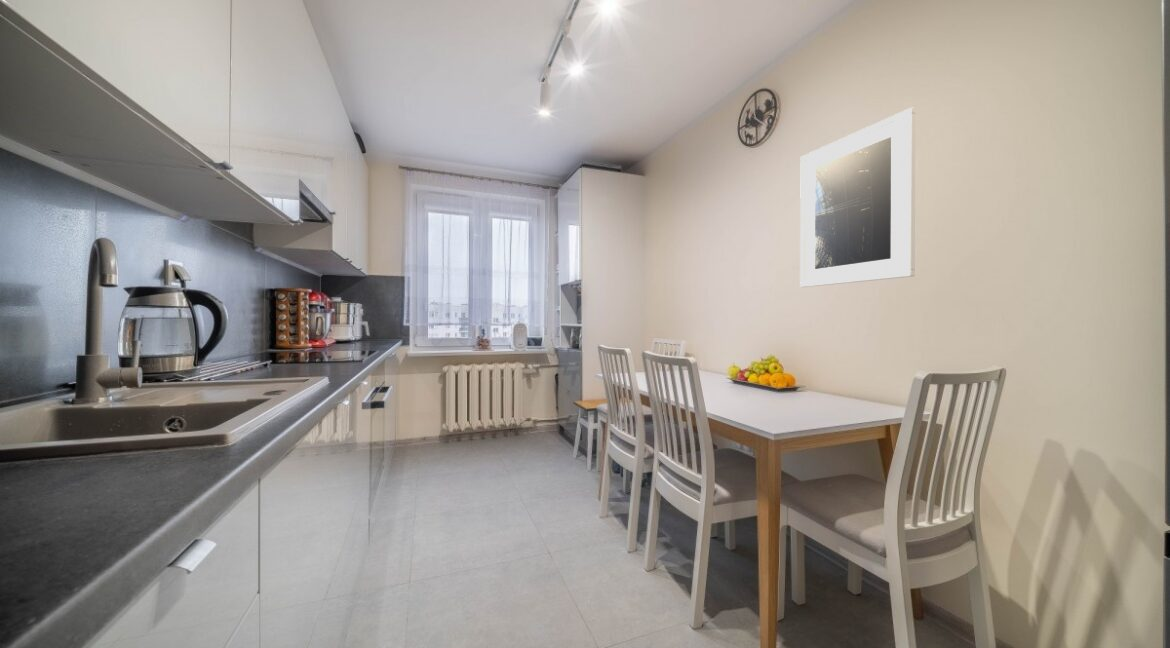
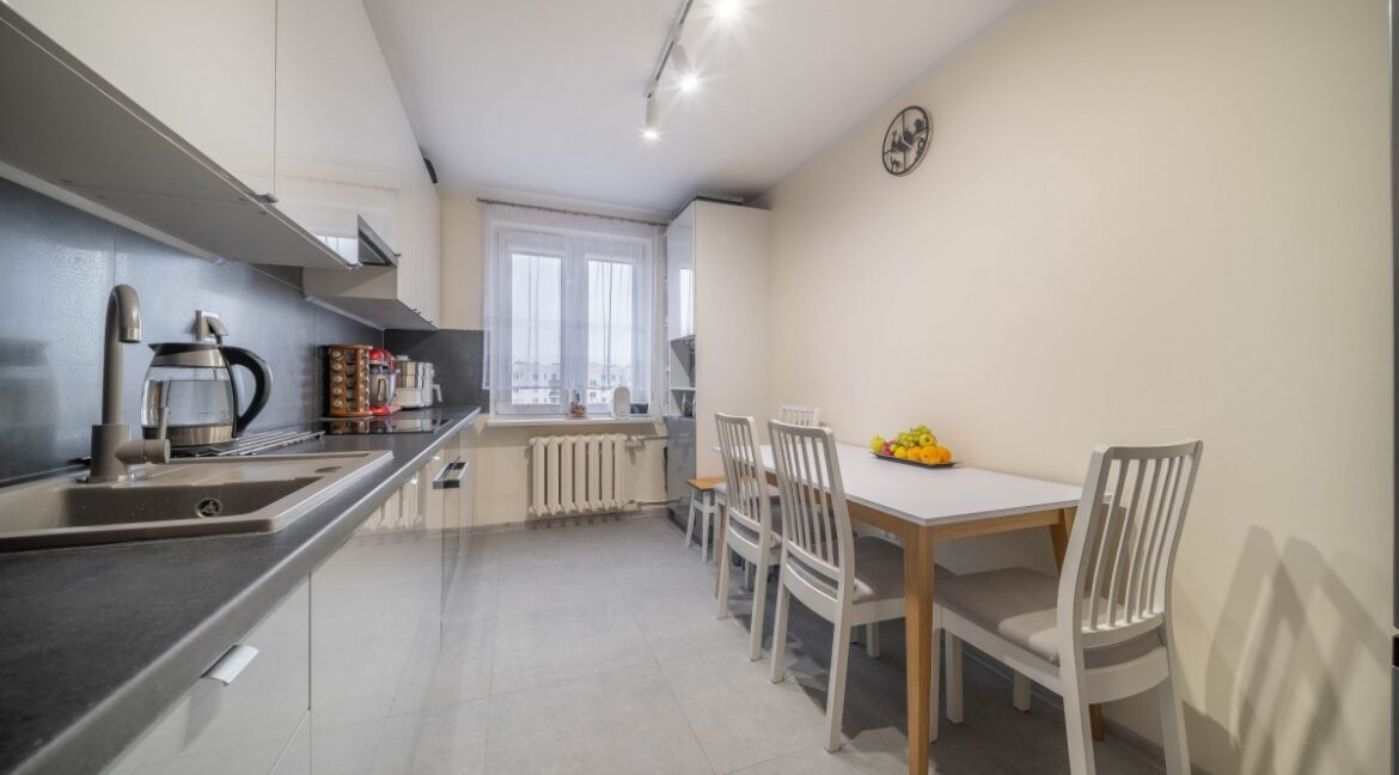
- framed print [799,106,916,288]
